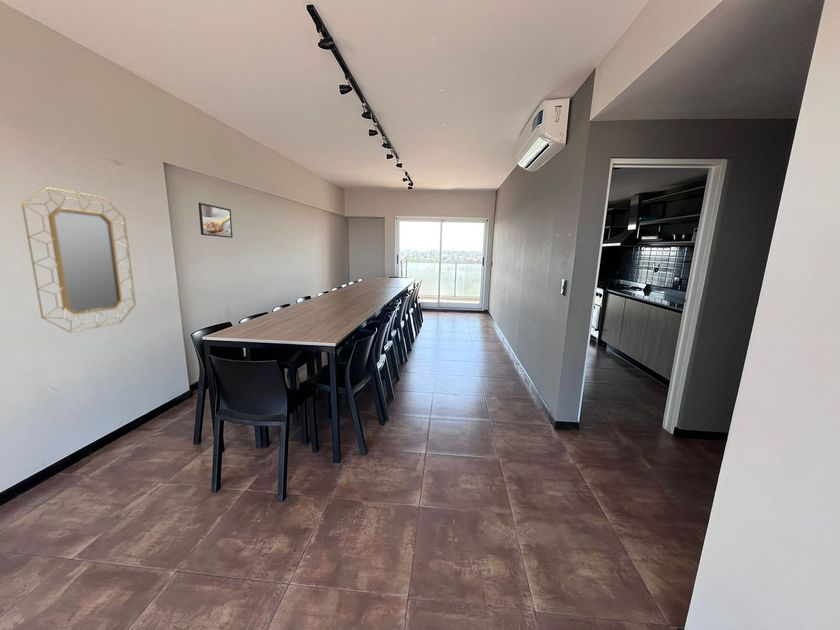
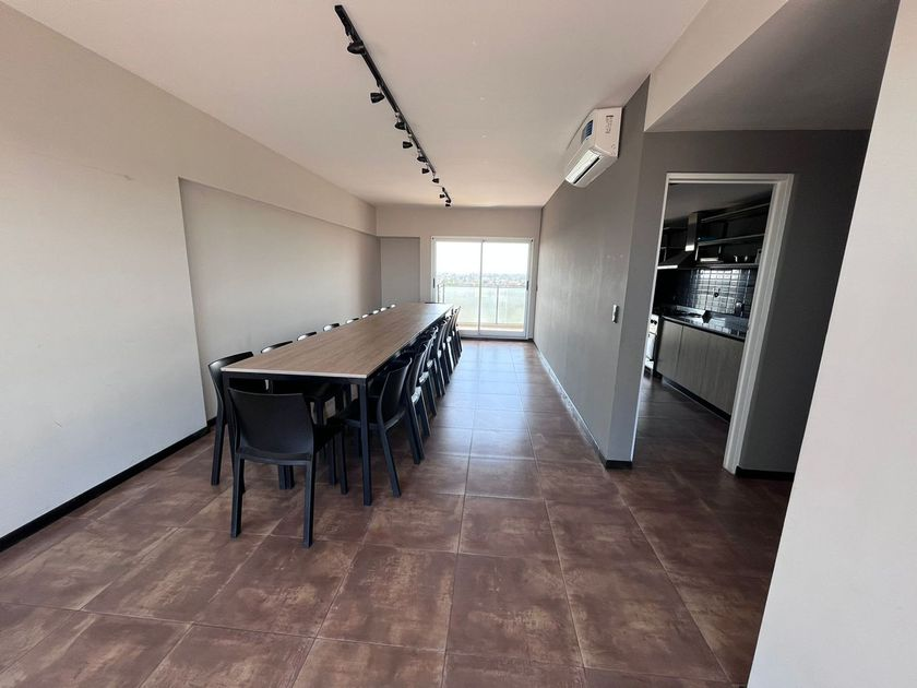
- home mirror [21,186,137,333]
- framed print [197,202,234,239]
